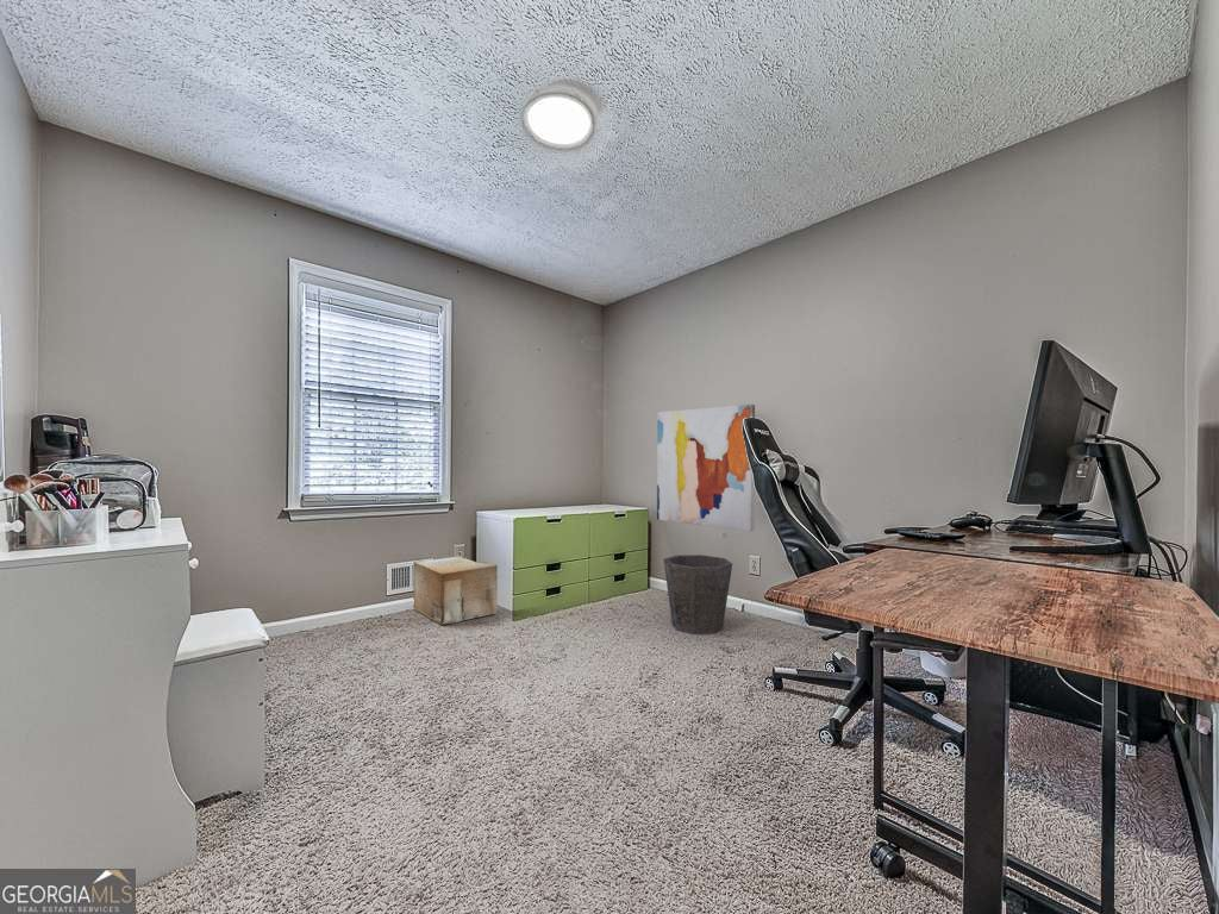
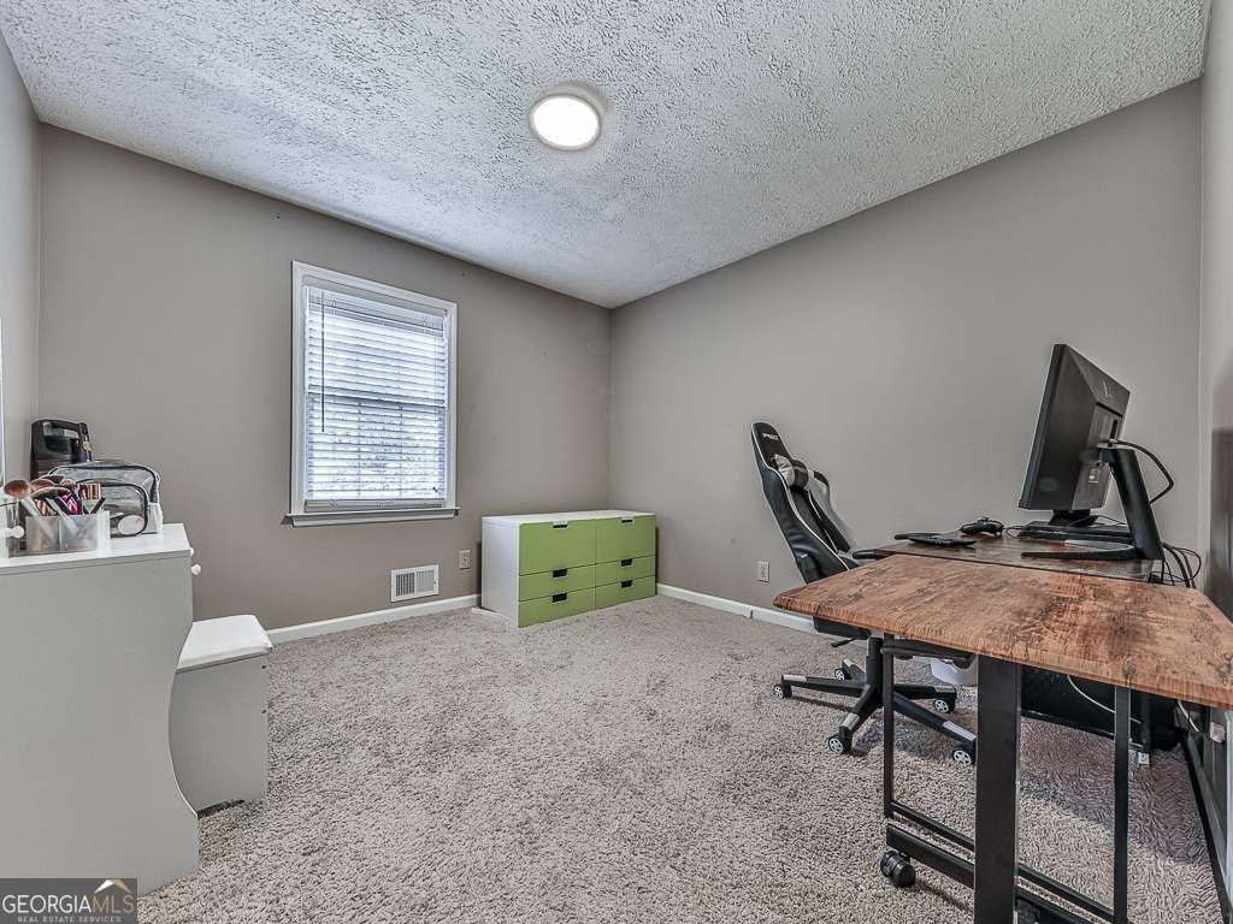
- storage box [412,555,499,626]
- waste bin [663,553,733,636]
- wall art [656,403,756,533]
